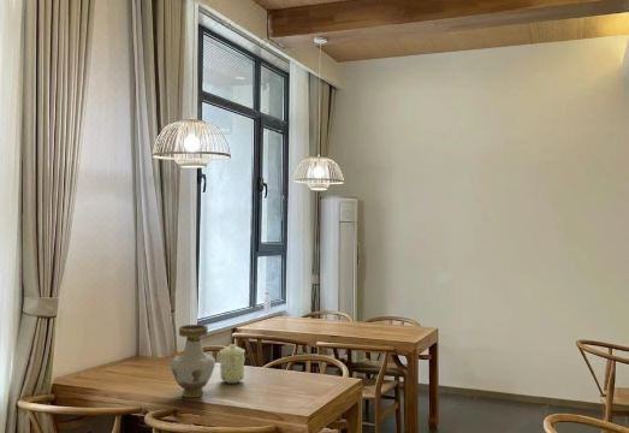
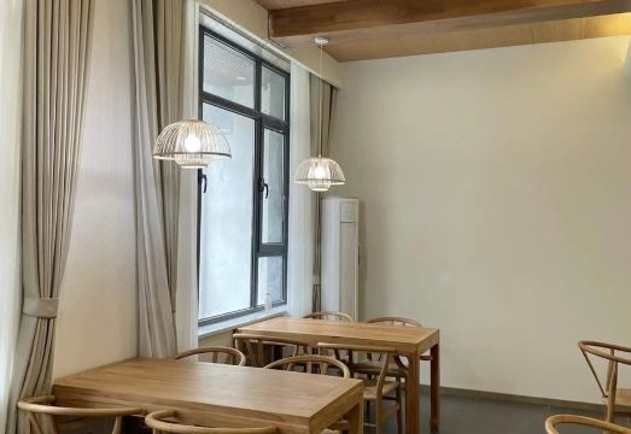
- mug [219,343,247,385]
- vase [170,324,216,398]
